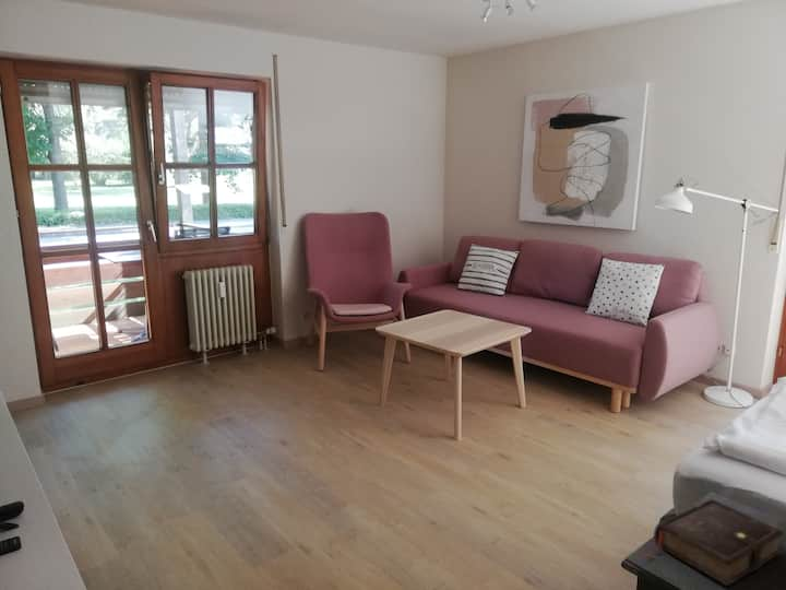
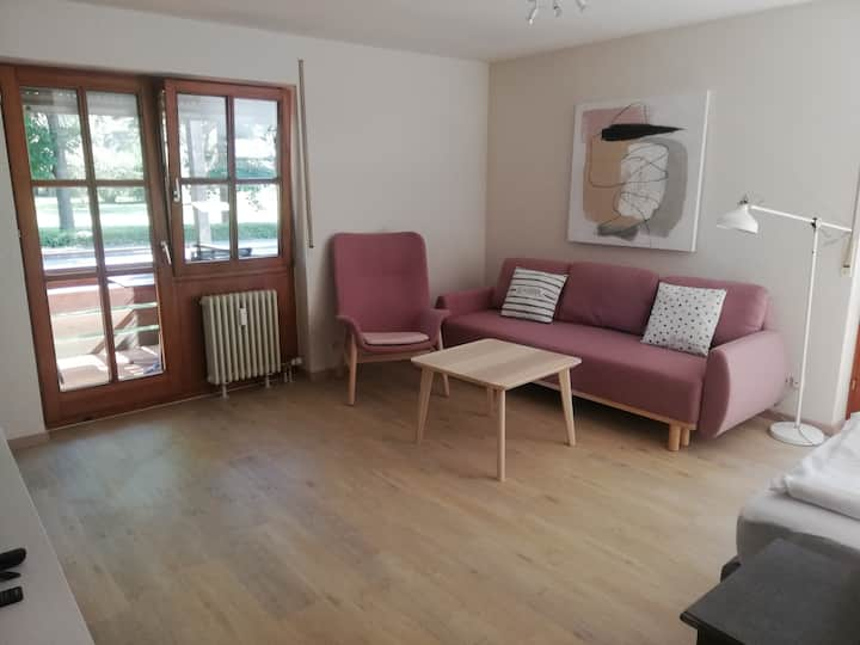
- book [639,498,785,587]
